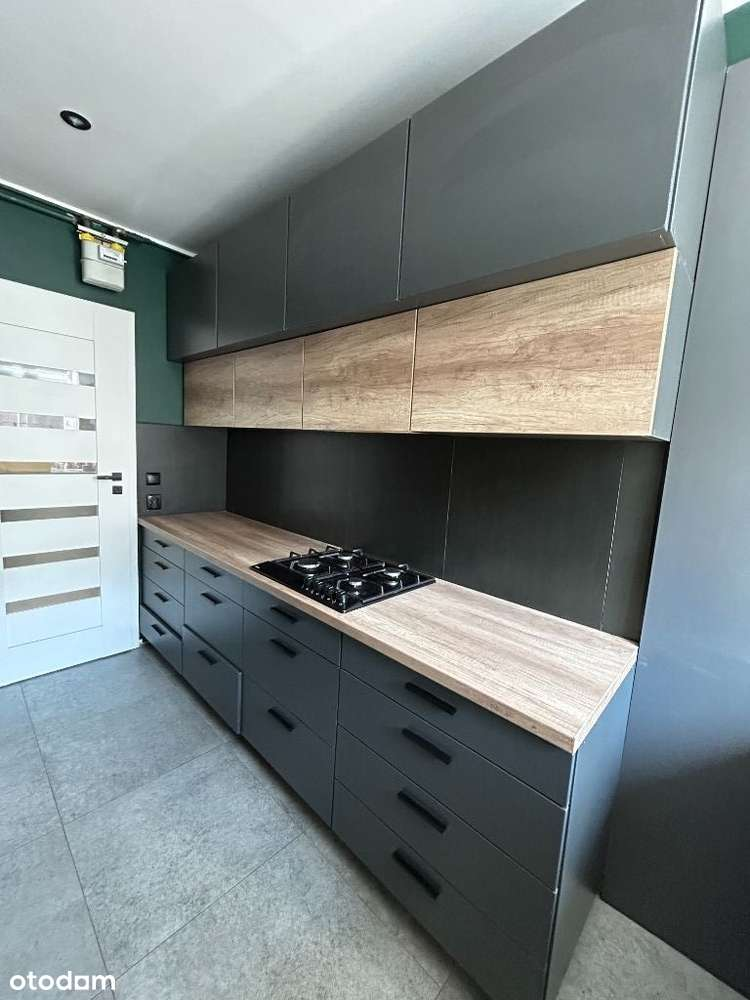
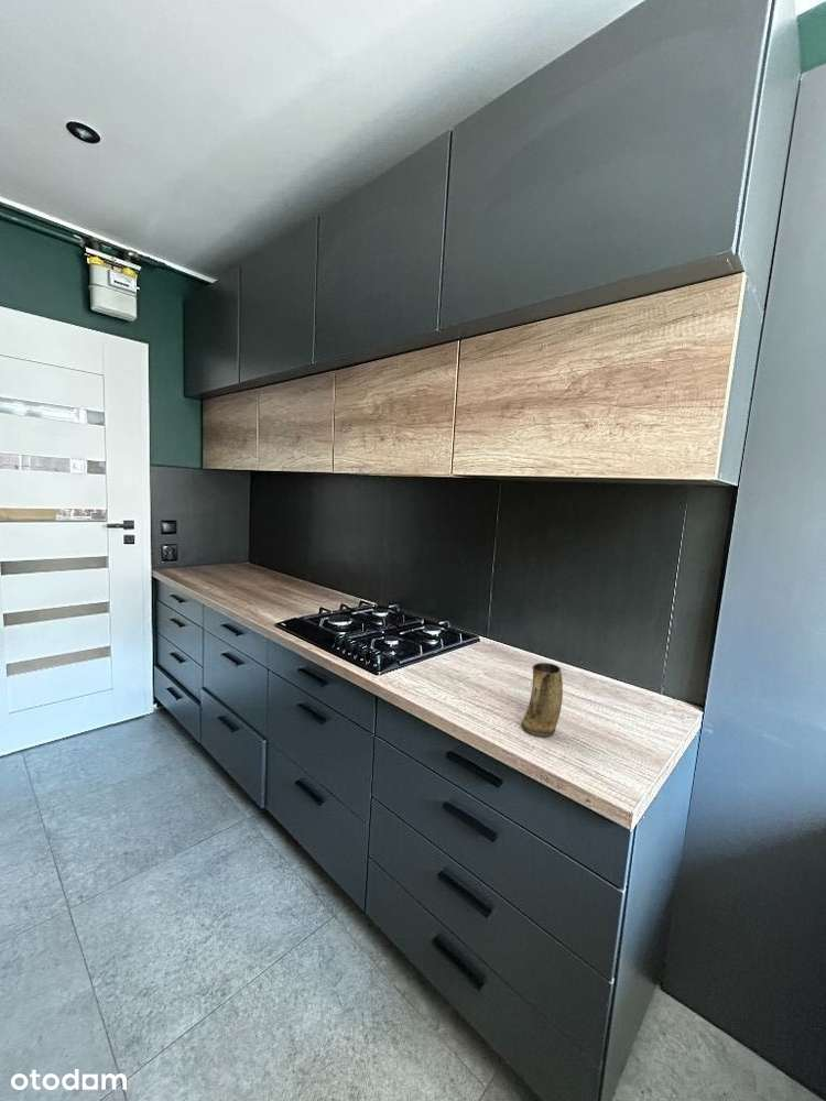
+ mug [520,662,564,737]
